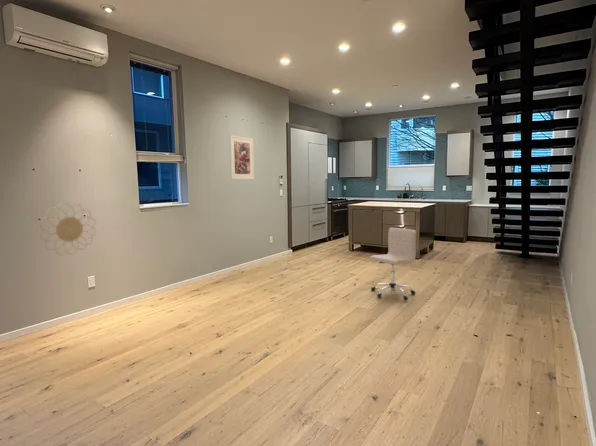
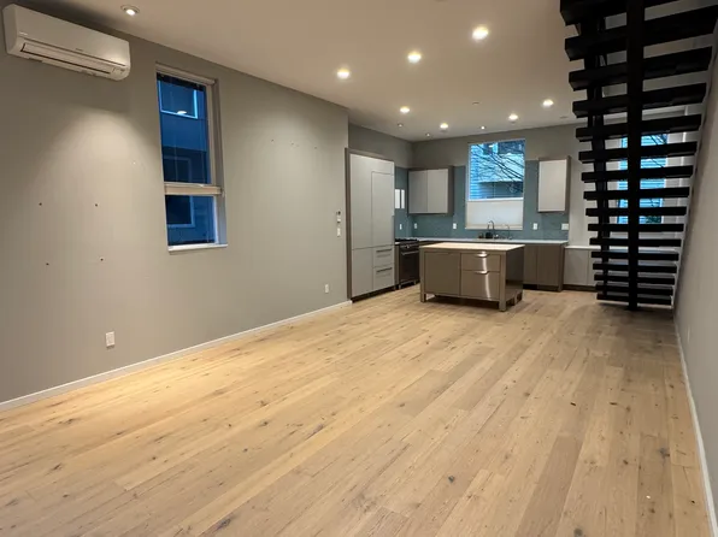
- chair [369,227,417,301]
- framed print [228,134,255,180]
- decorative wall piece [39,201,97,256]
